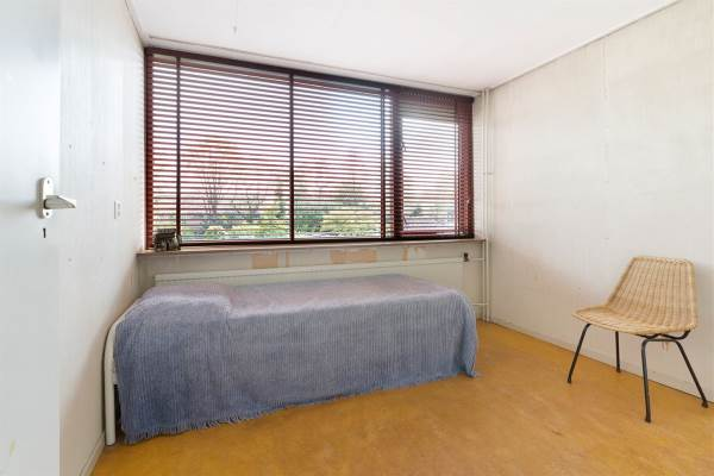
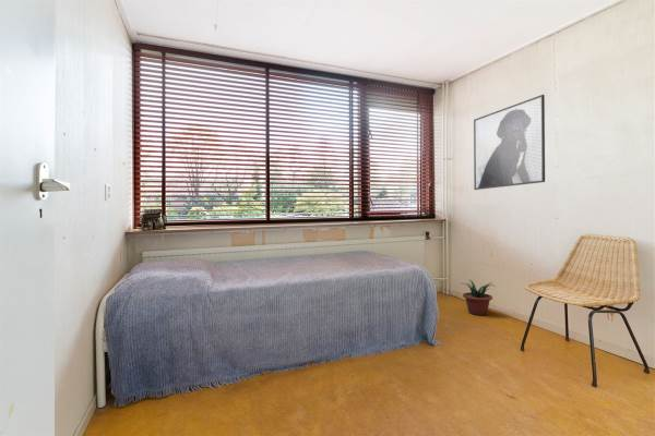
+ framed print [473,94,546,191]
+ potted plant [460,279,497,316]
